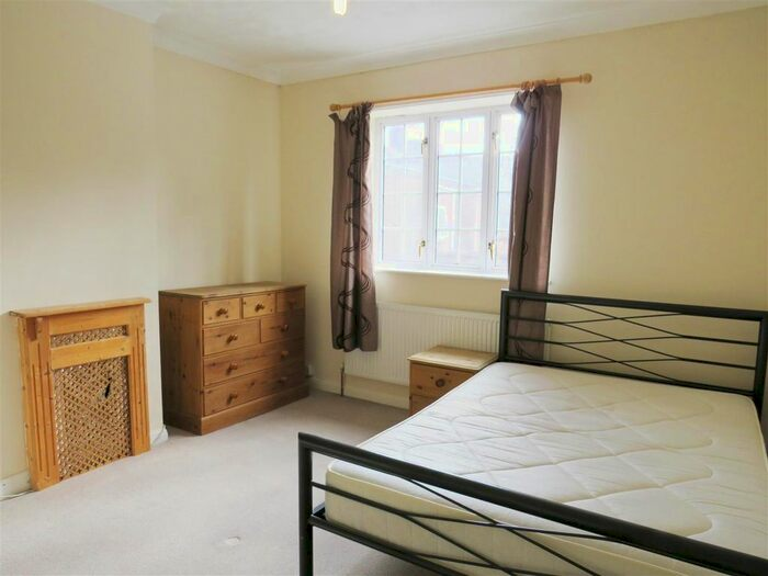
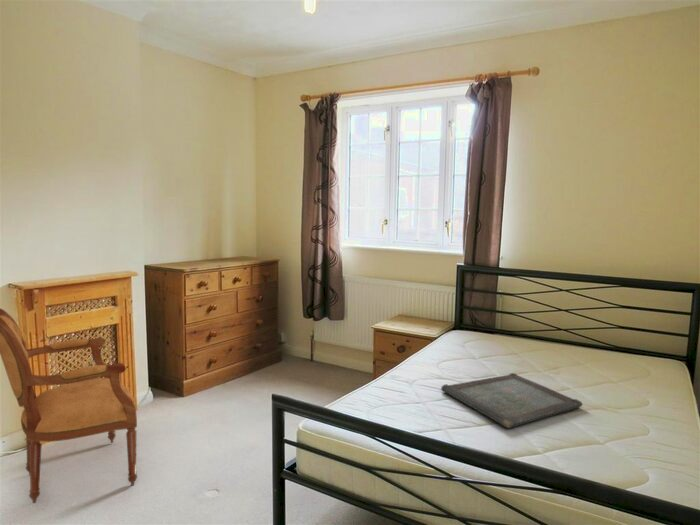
+ armchair [0,307,138,504]
+ serving tray [440,372,583,429]
